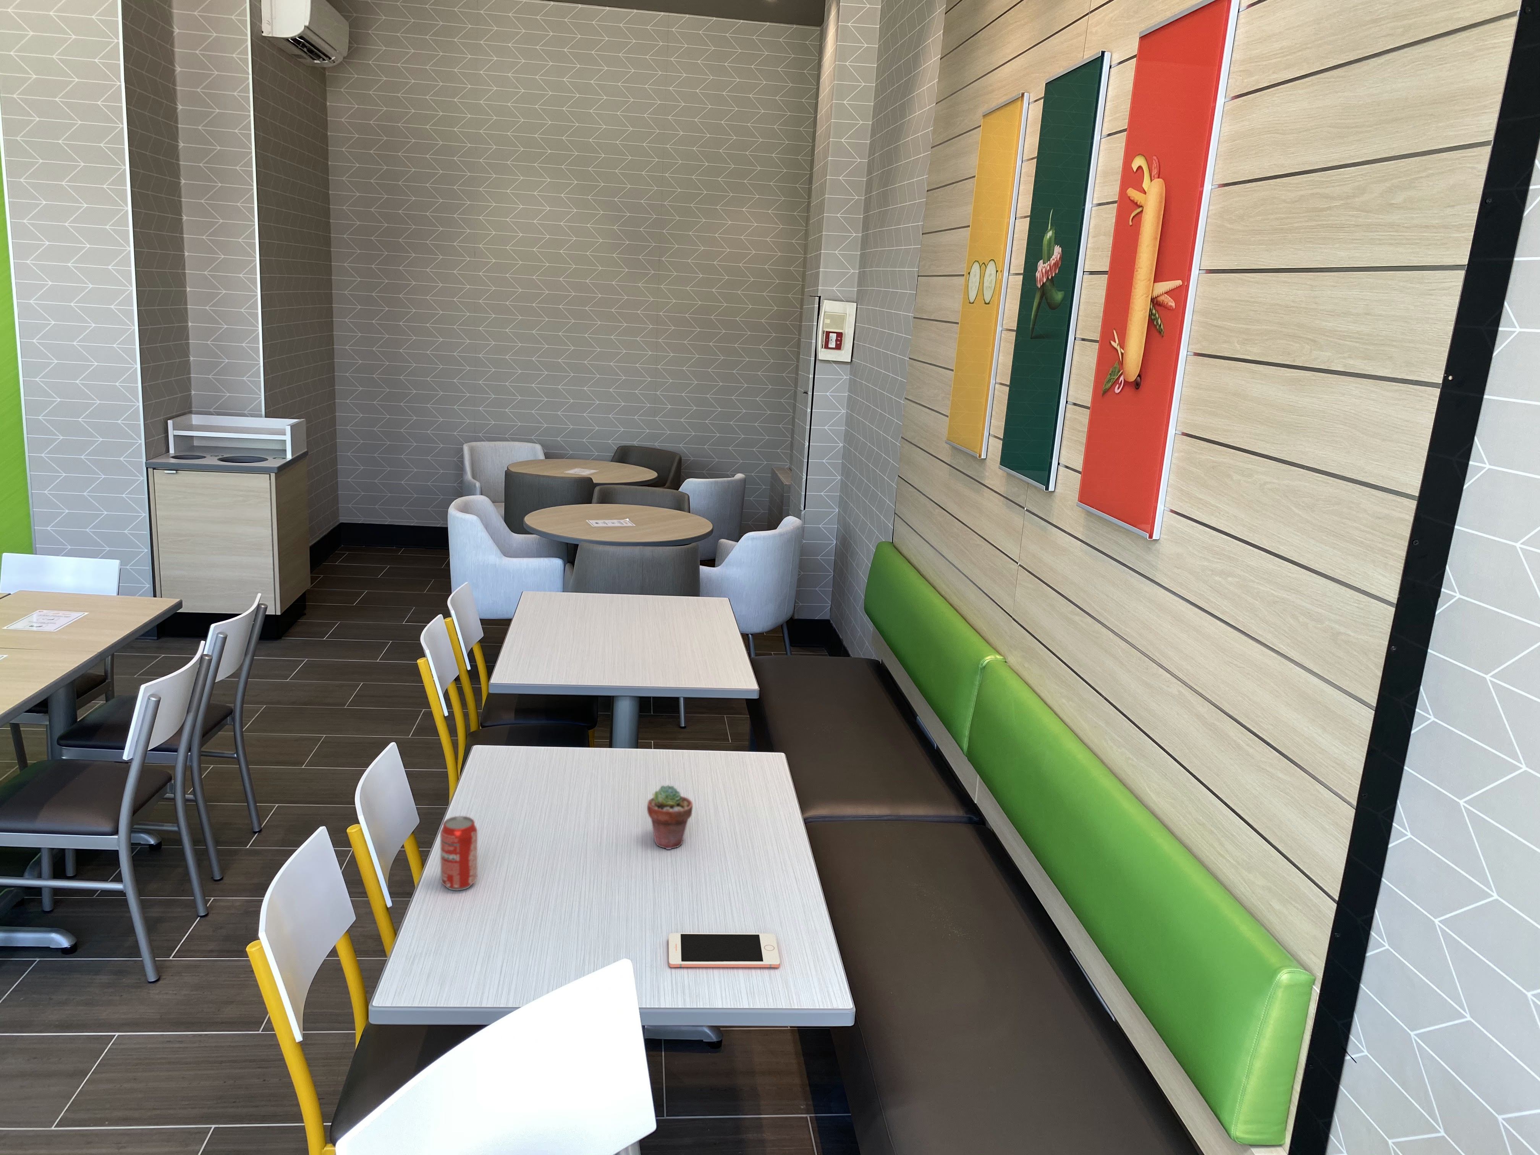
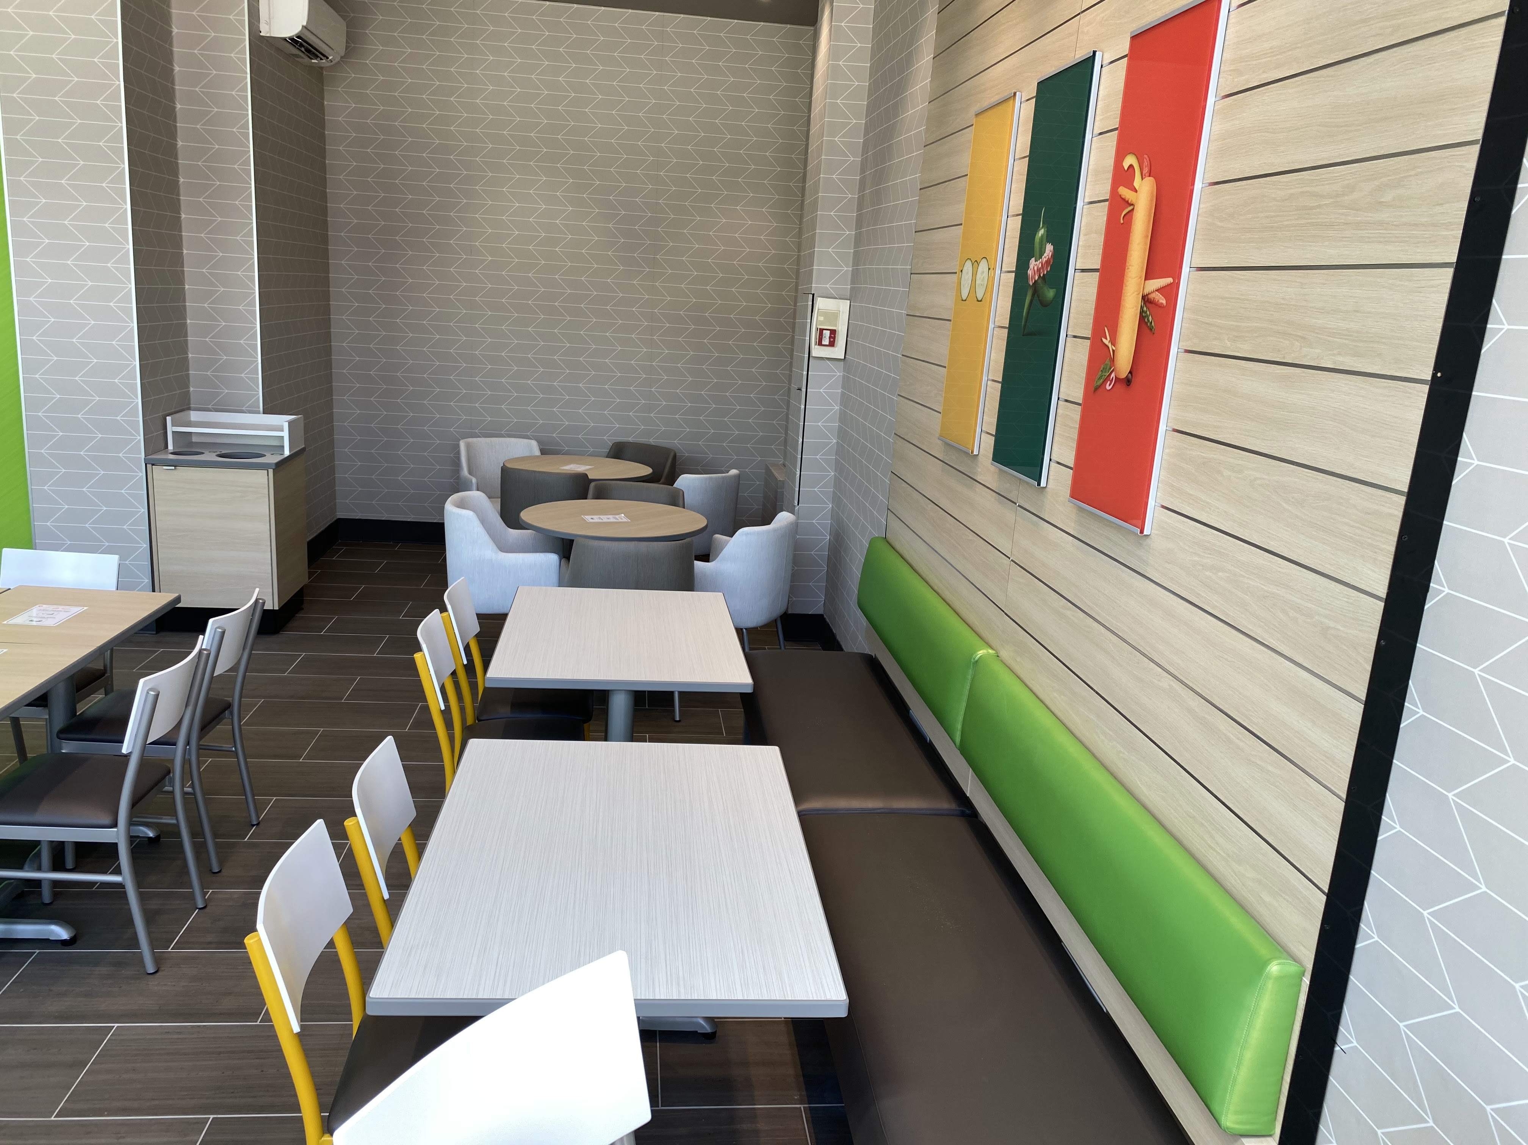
- potted succulent [646,784,694,849]
- beverage can [440,815,478,891]
- cell phone [668,932,781,968]
